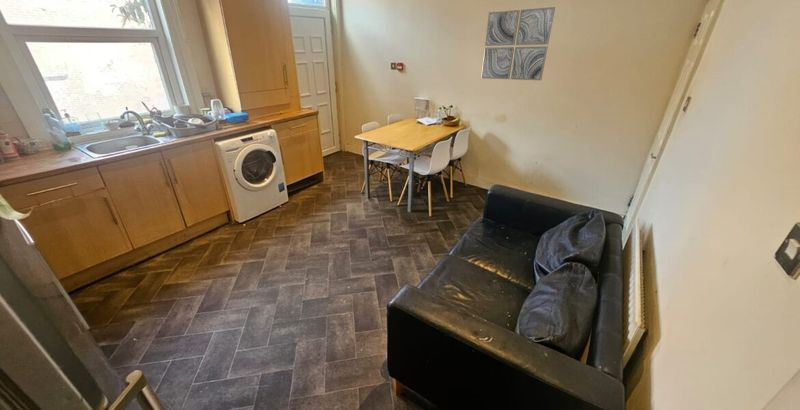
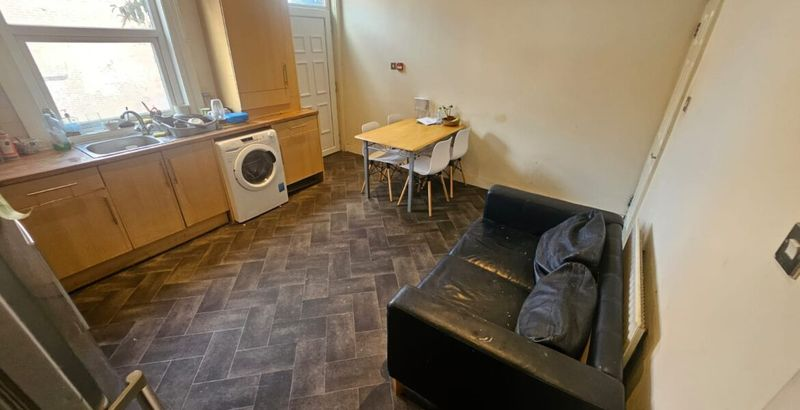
- wall art [480,6,556,81]
